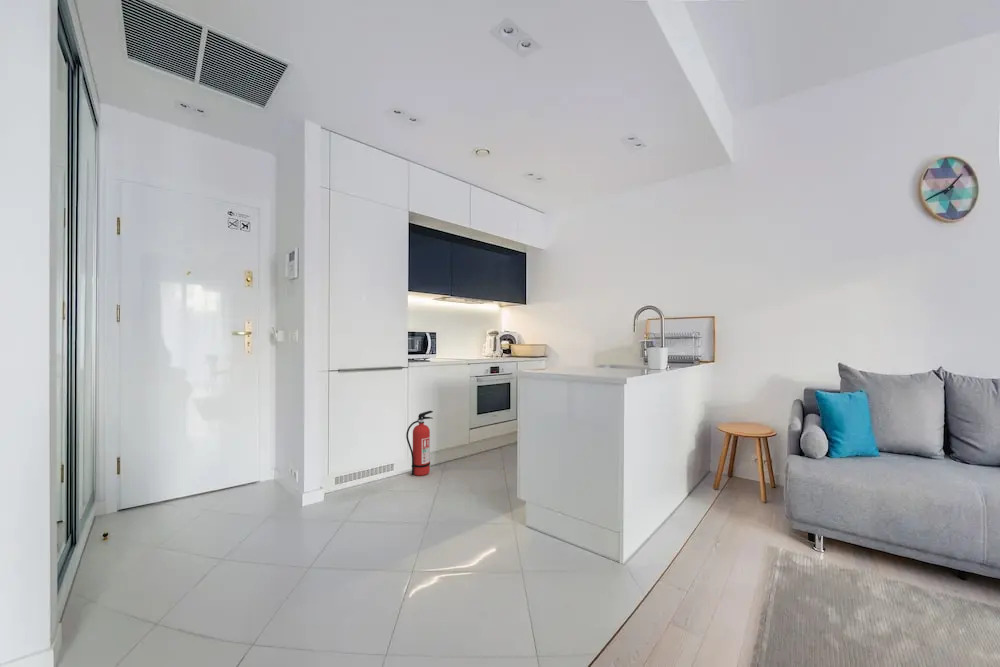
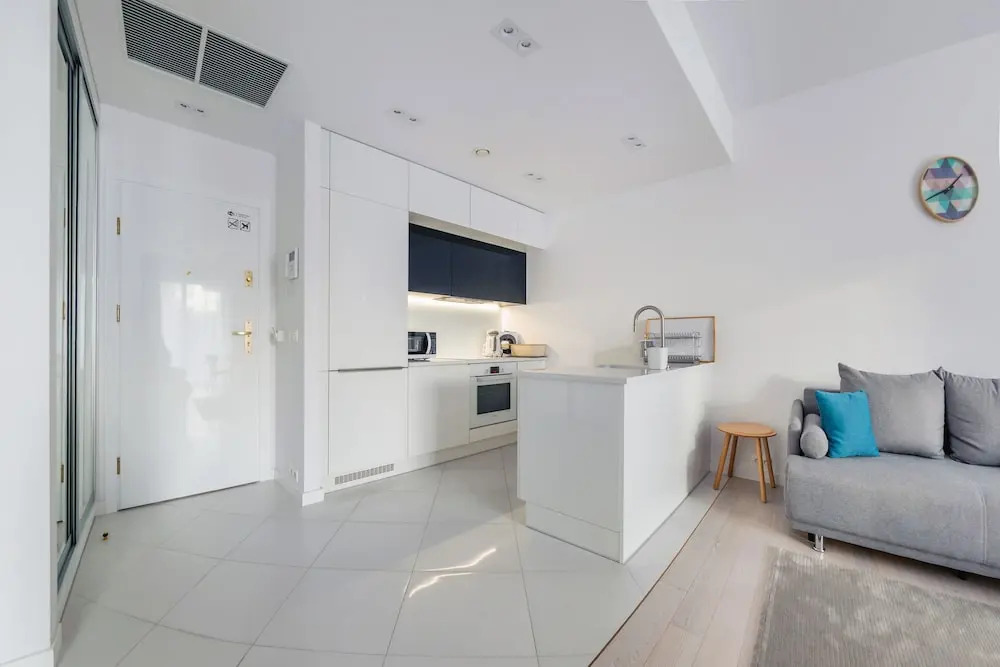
- fire extinguisher [405,410,434,477]
